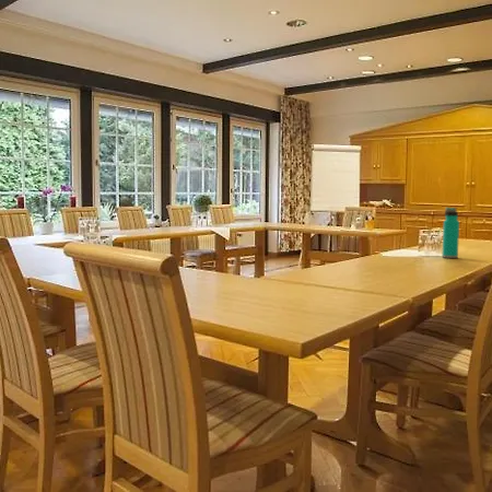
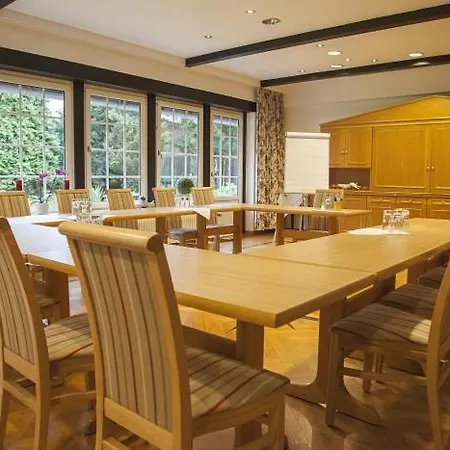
- water bottle [441,207,460,259]
